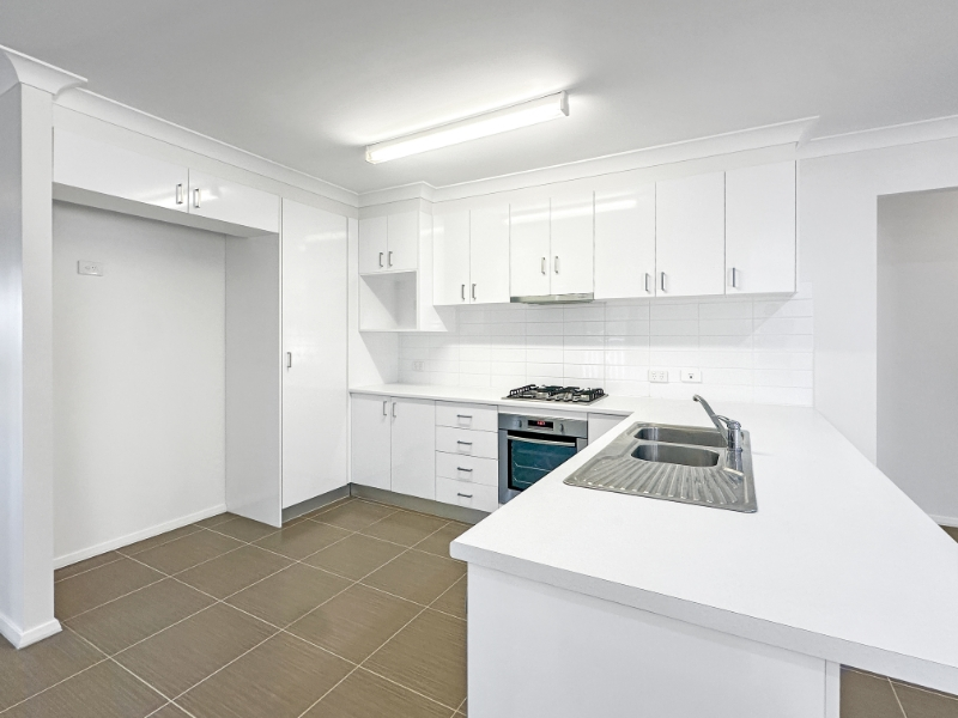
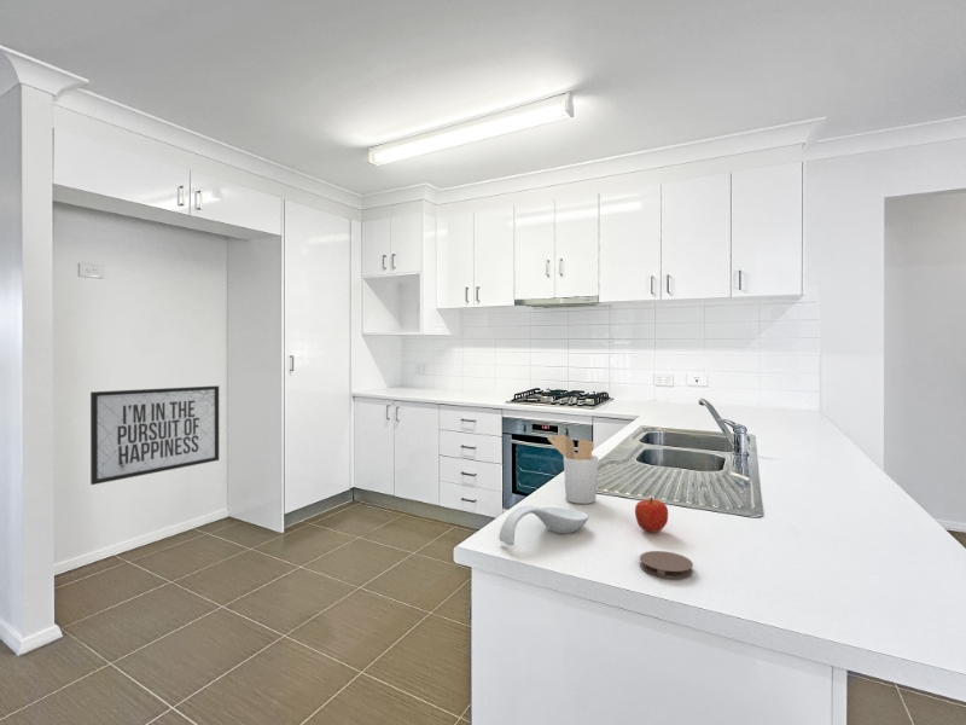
+ utensil holder [546,434,599,505]
+ spoon rest [499,504,589,547]
+ mirror [89,384,220,486]
+ coaster [639,550,694,580]
+ fruit [634,495,669,534]
